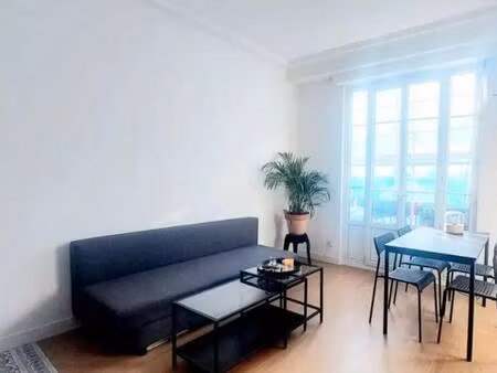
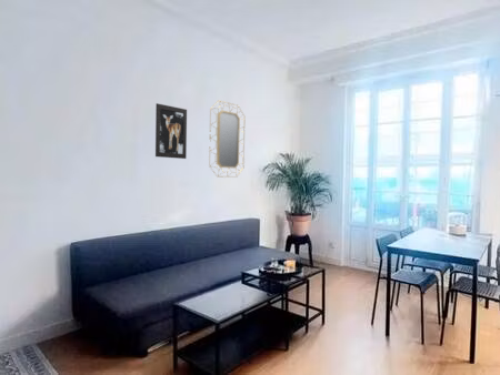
+ wall art [154,102,188,160]
+ home mirror [208,100,246,179]
